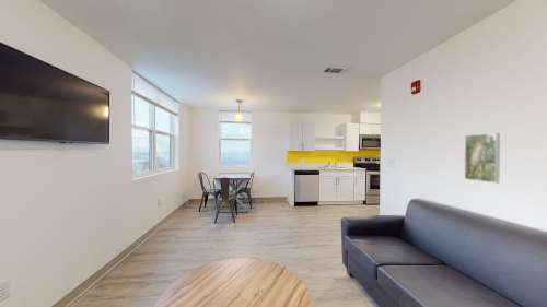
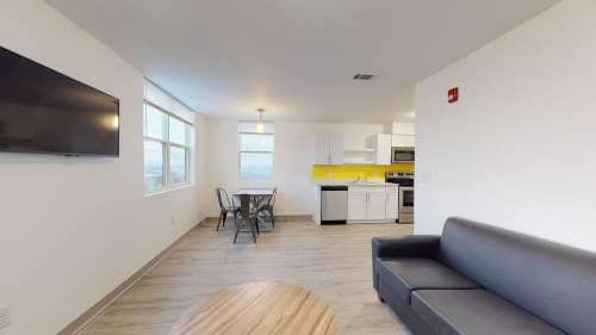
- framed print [464,132,501,184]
